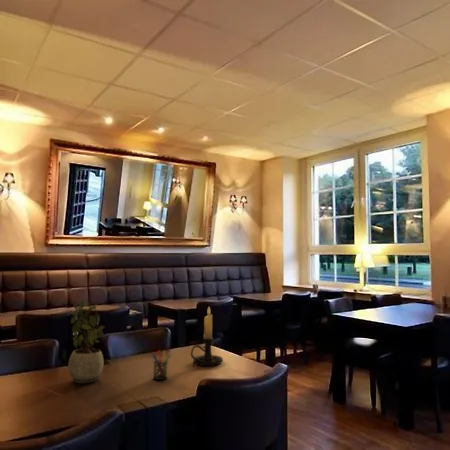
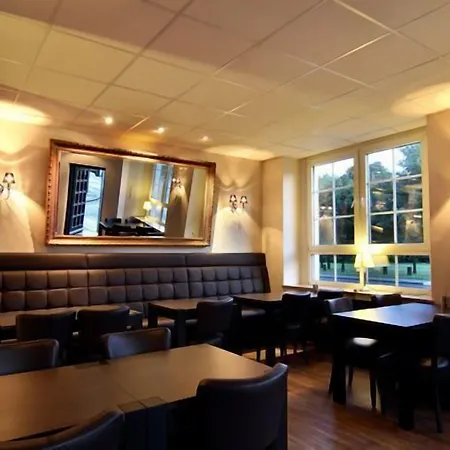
- pen holder [151,349,172,381]
- potted plant [67,298,105,385]
- candle holder [190,306,224,367]
